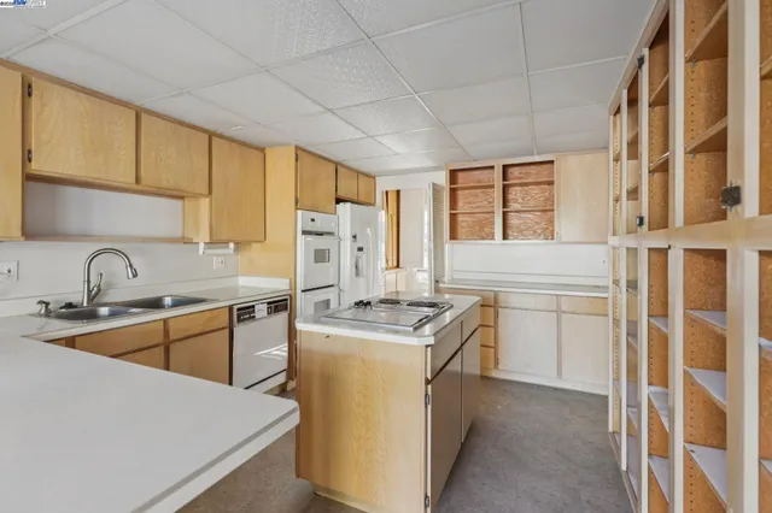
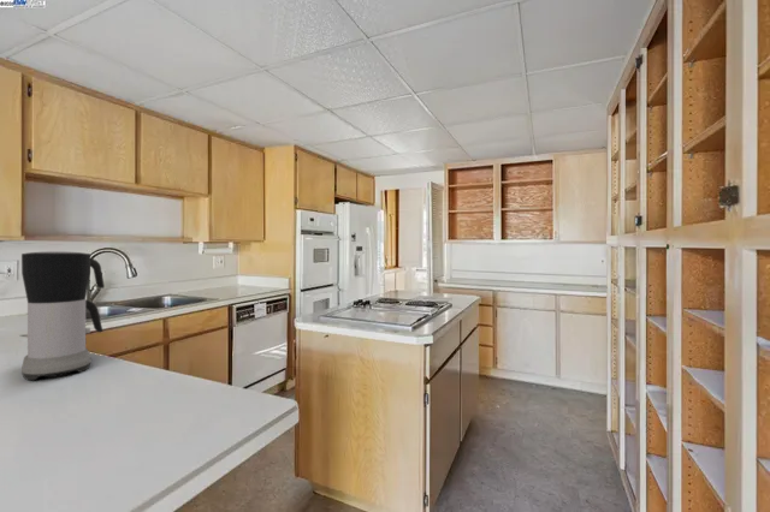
+ coffee maker [20,250,106,381]
